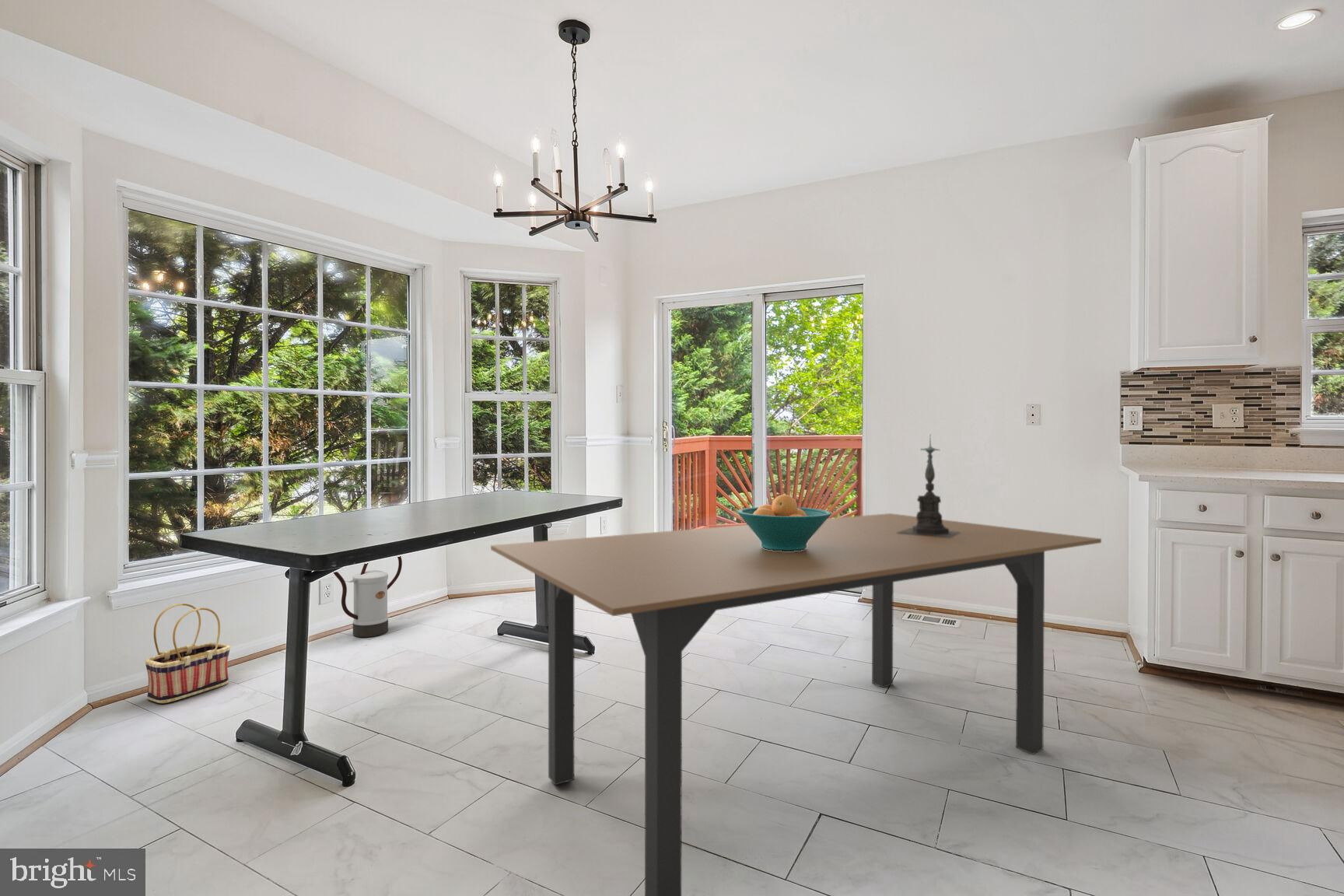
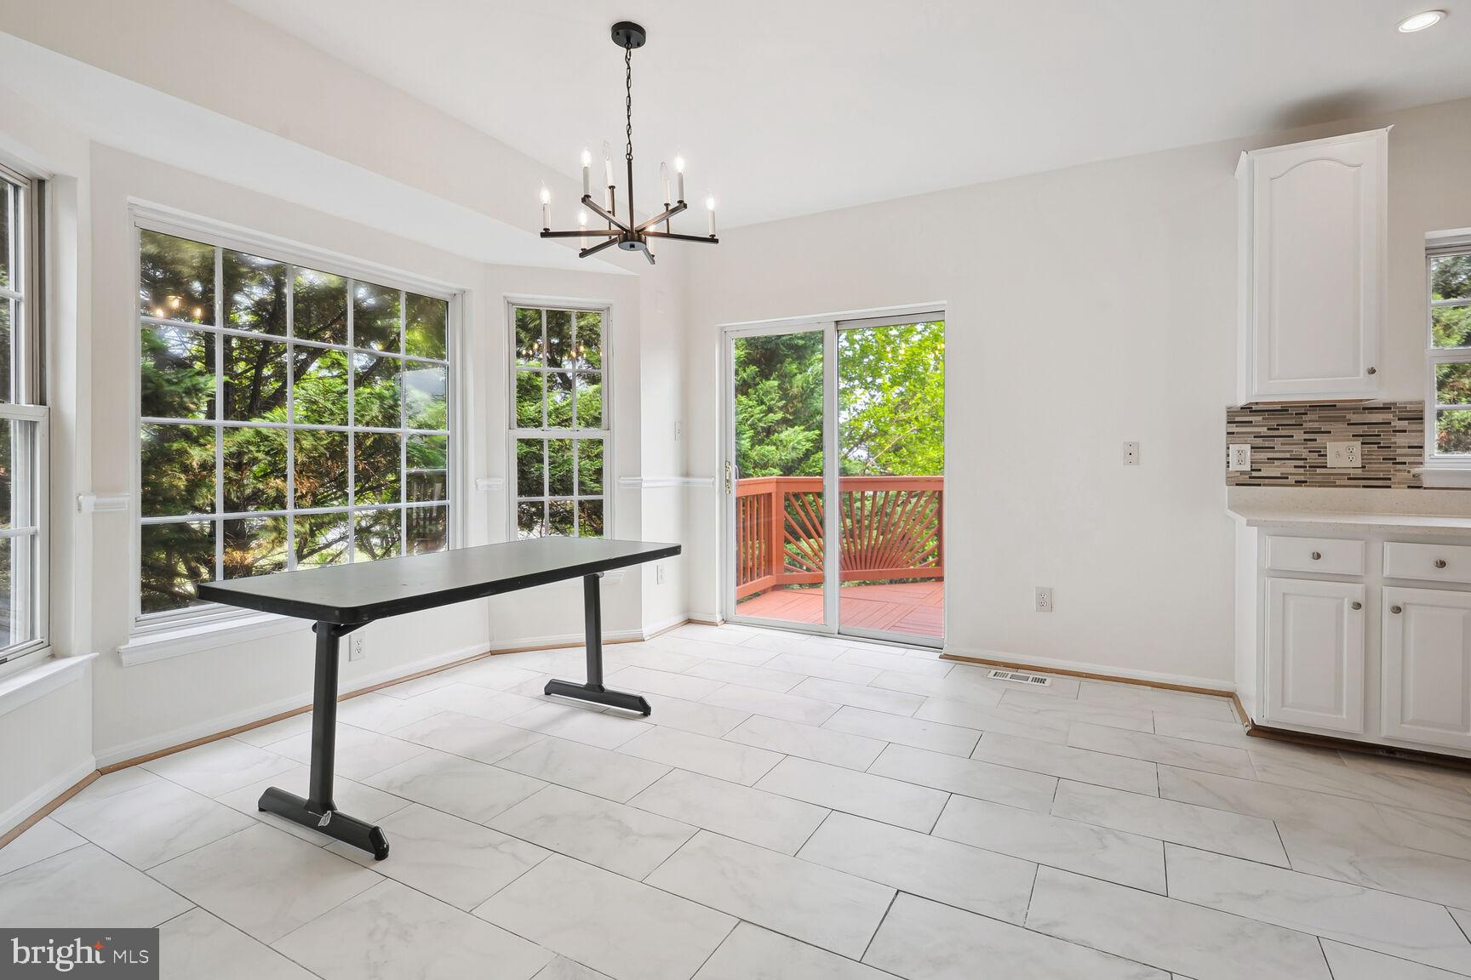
- dining table [490,513,1102,896]
- fruit bowl [737,494,832,551]
- candle holder [897,433,961,537]
- watering can [333,556,403,638]
- basket [145,603,231,704]
